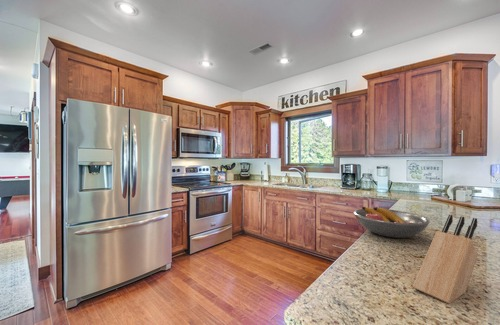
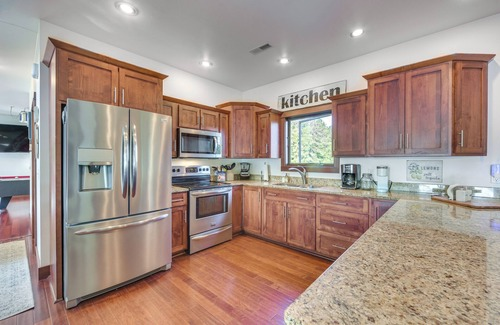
- knife block [412,214,479,305]
- fruit bowl [353,206,431,239]
